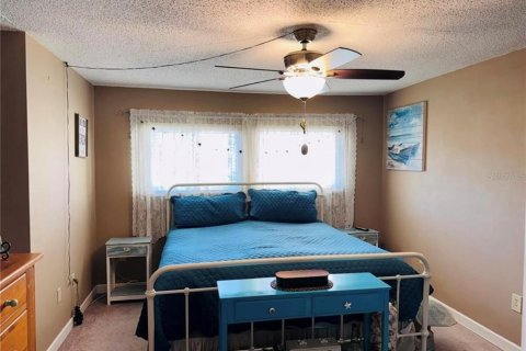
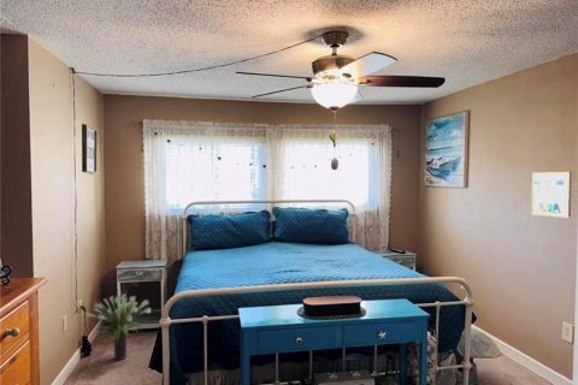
+ wall art [530,171,573,219]
+ potted plant [84,292,152,361]
